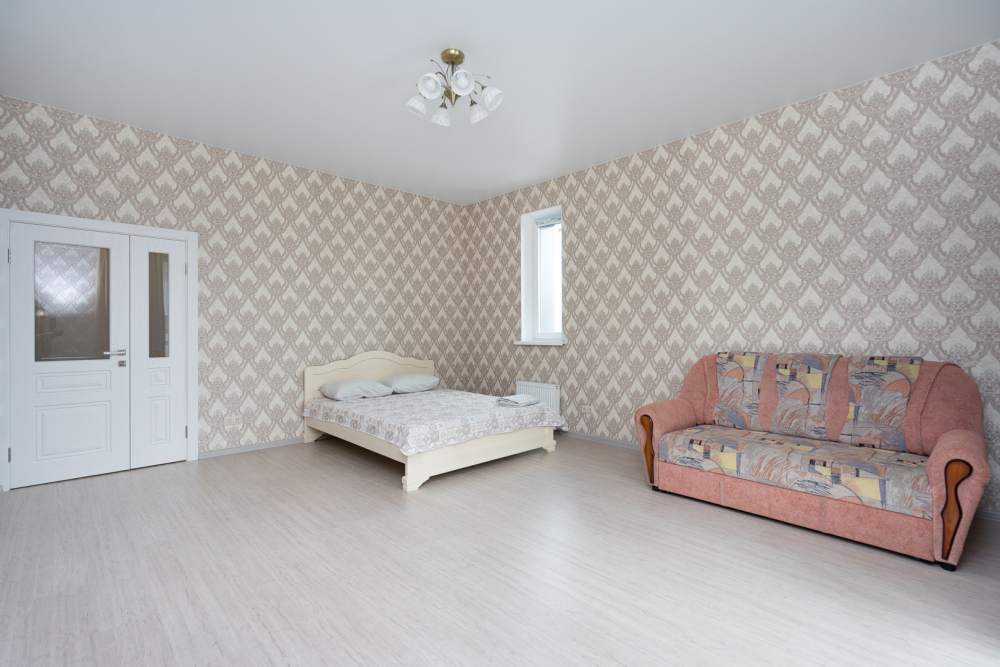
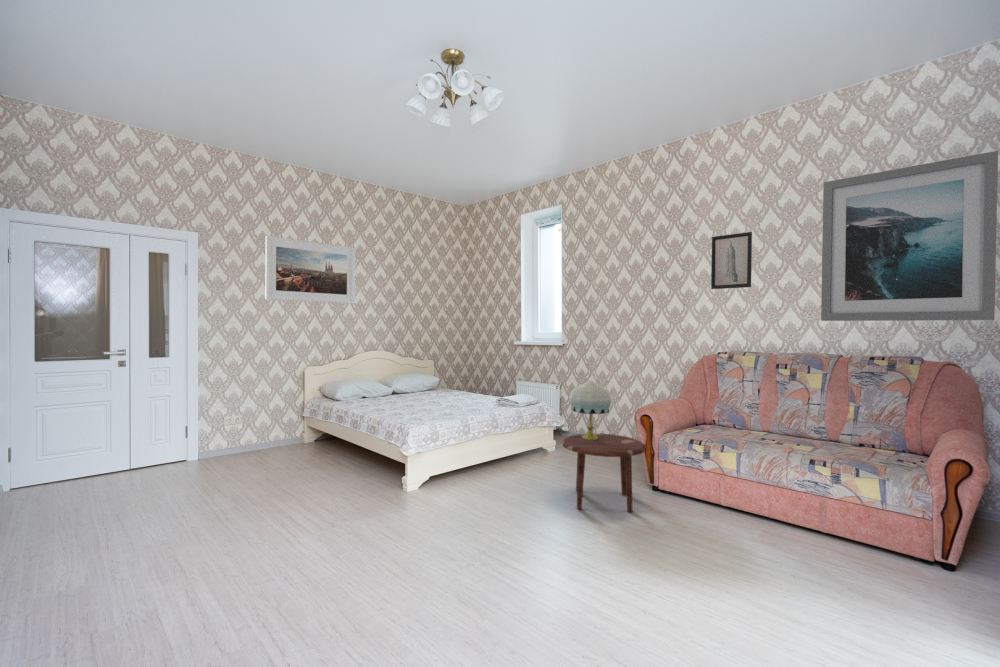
+ side table [561,432,647,513]
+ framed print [264,235,356,305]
+ wall art [710,231,753,290]
+ wall art [820,150,999,322]
+ table lamp [568,379,612,440]
